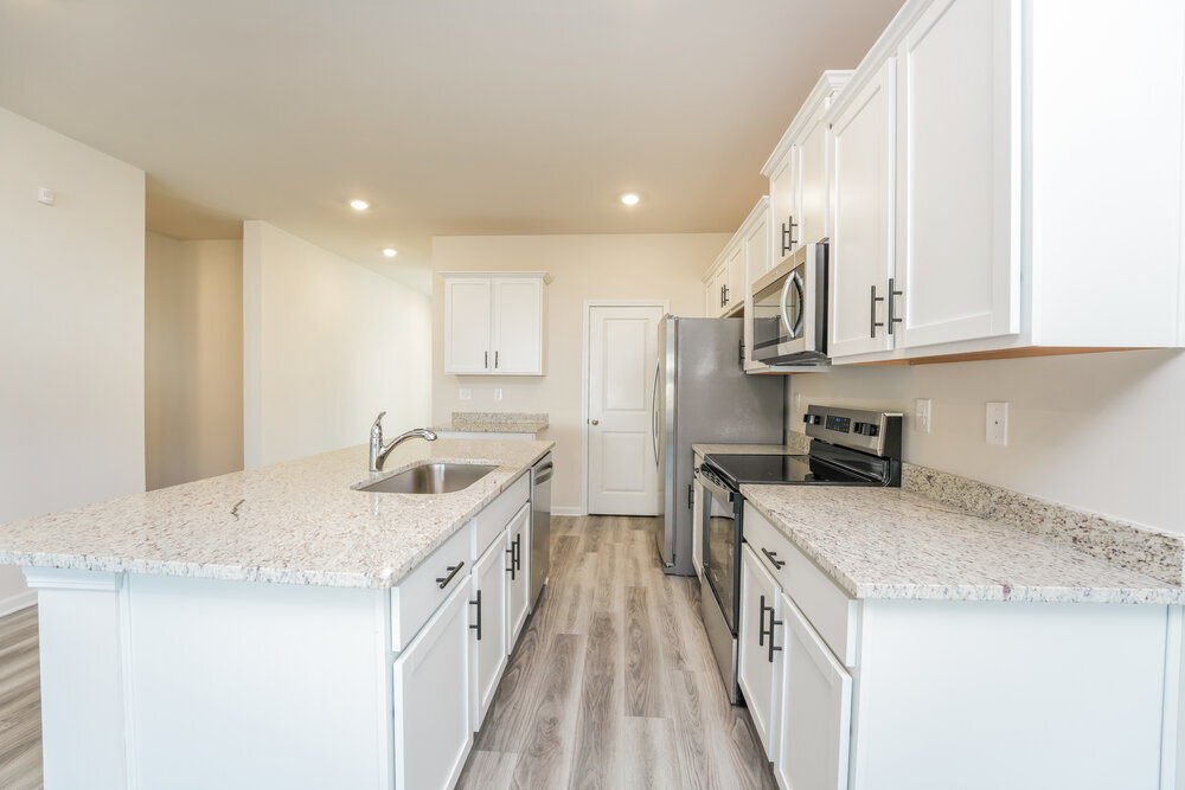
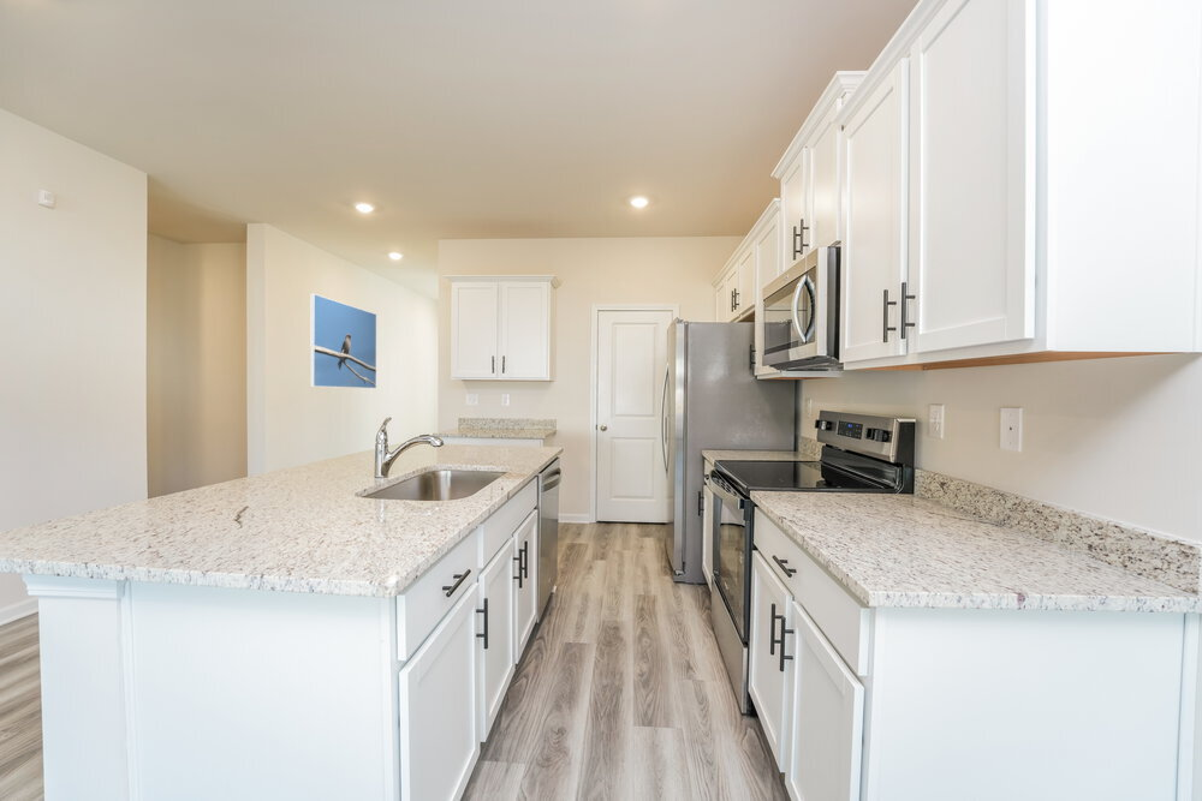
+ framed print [309,293,377,389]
